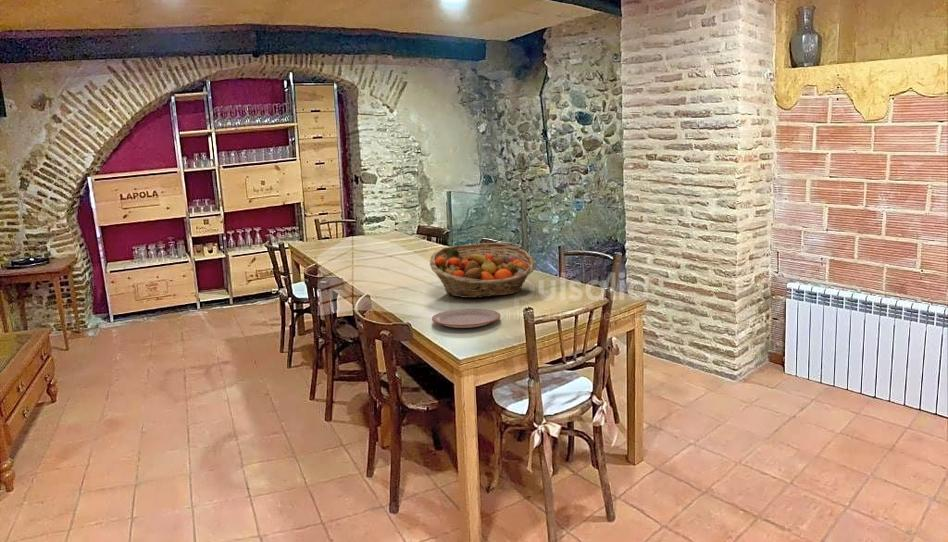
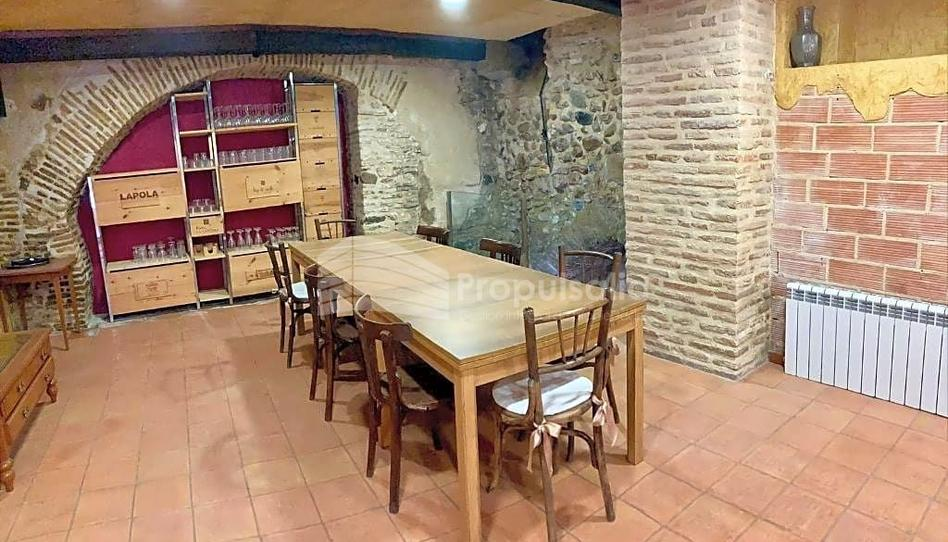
- plate [431,308,502,329]
- fruit basket [429,242,536,299]
